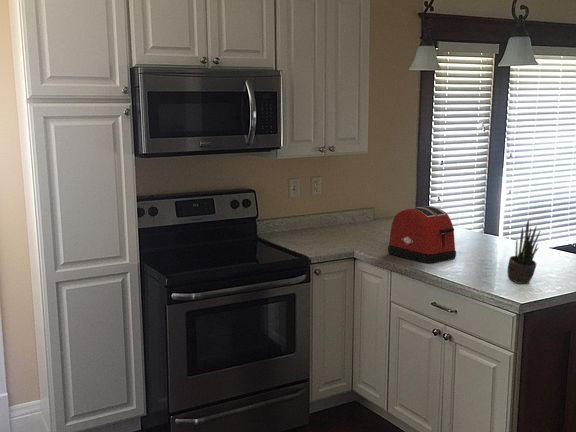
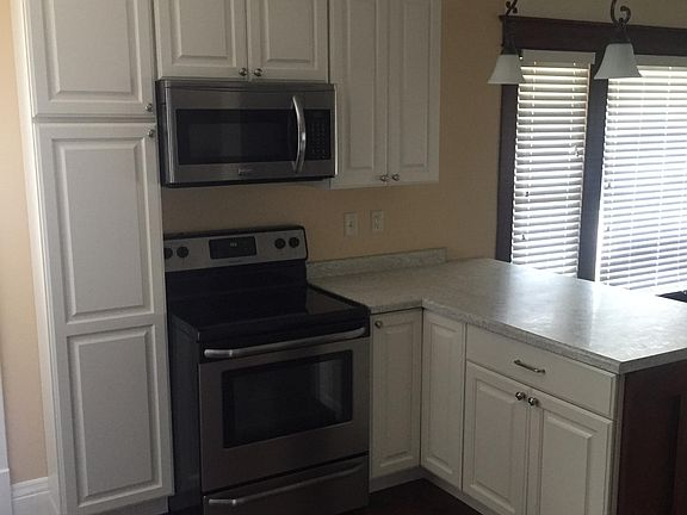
- toaster [387,205,457,264]
- potted plant [506,218,542,285]
